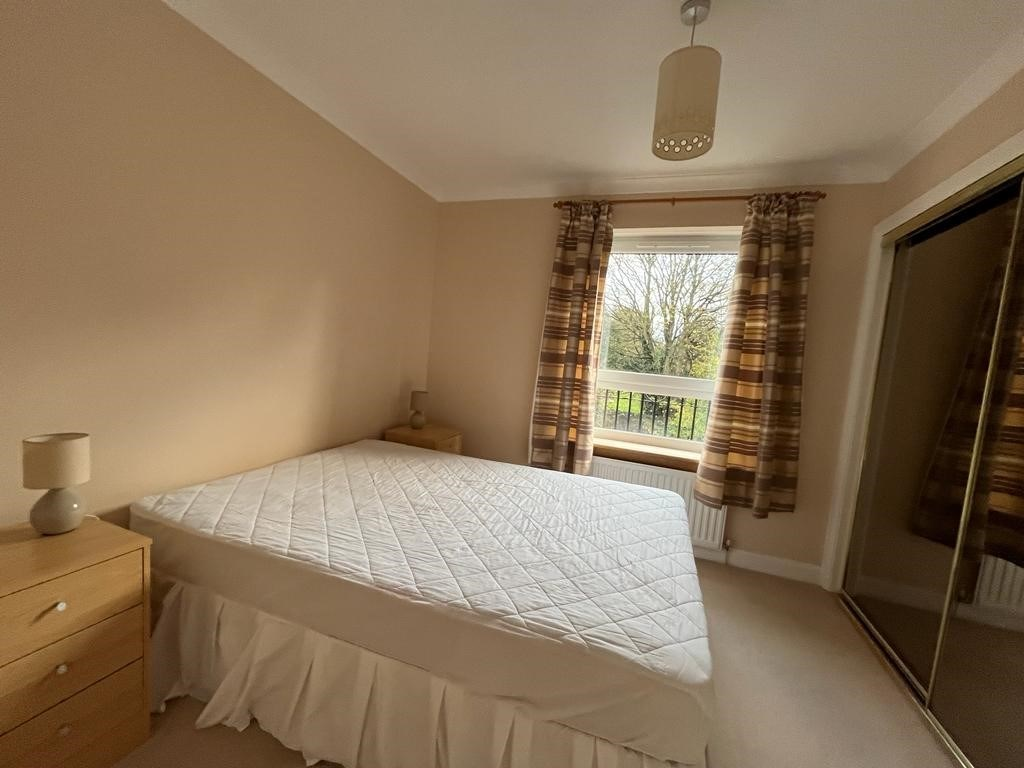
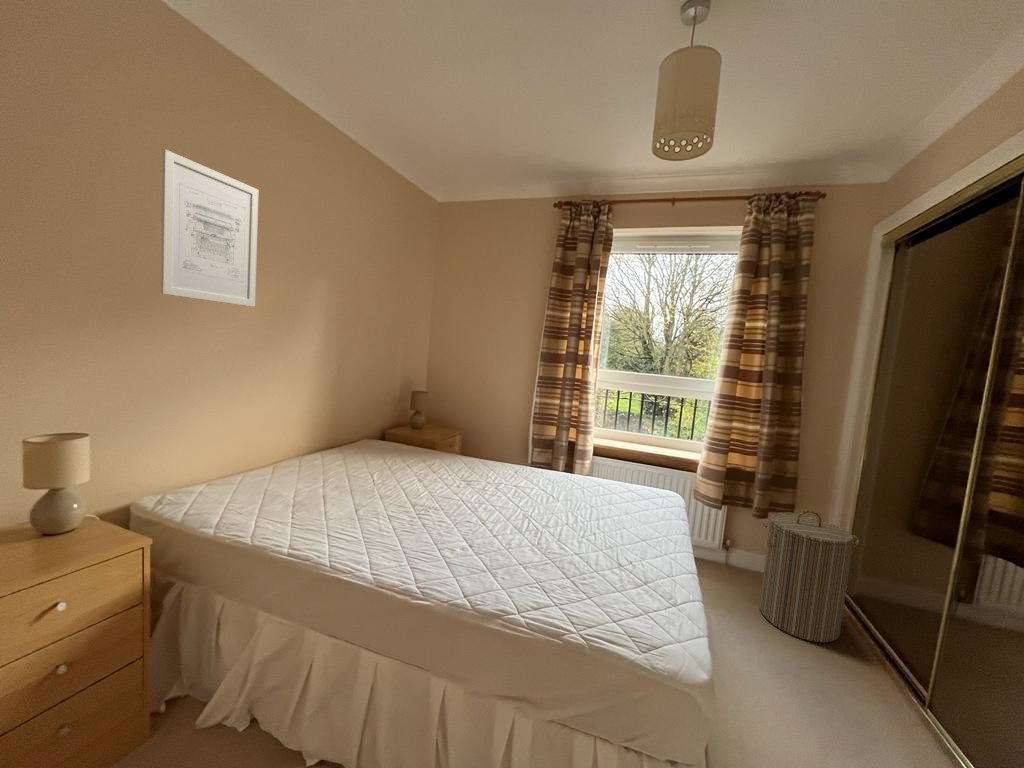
+ laundry hamper [758,510,860,644]
+ wall art [160,148,260,308]
